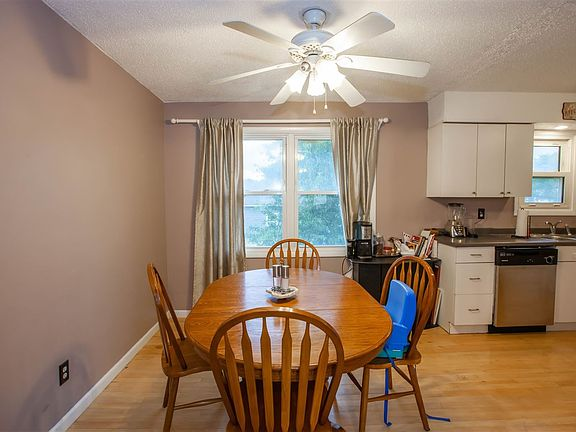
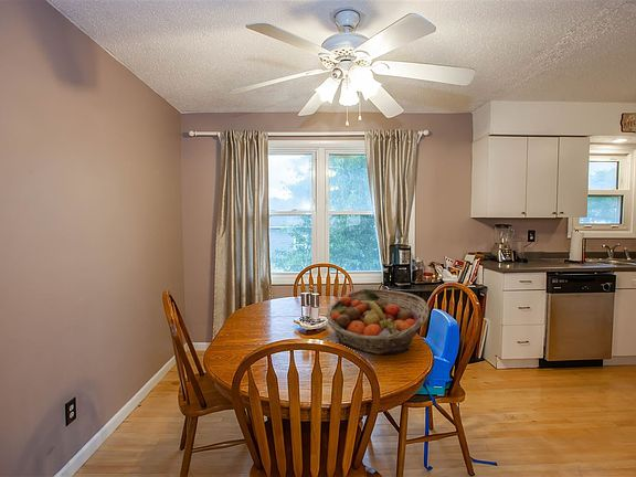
+ fruit basket [325,288,430,356]
